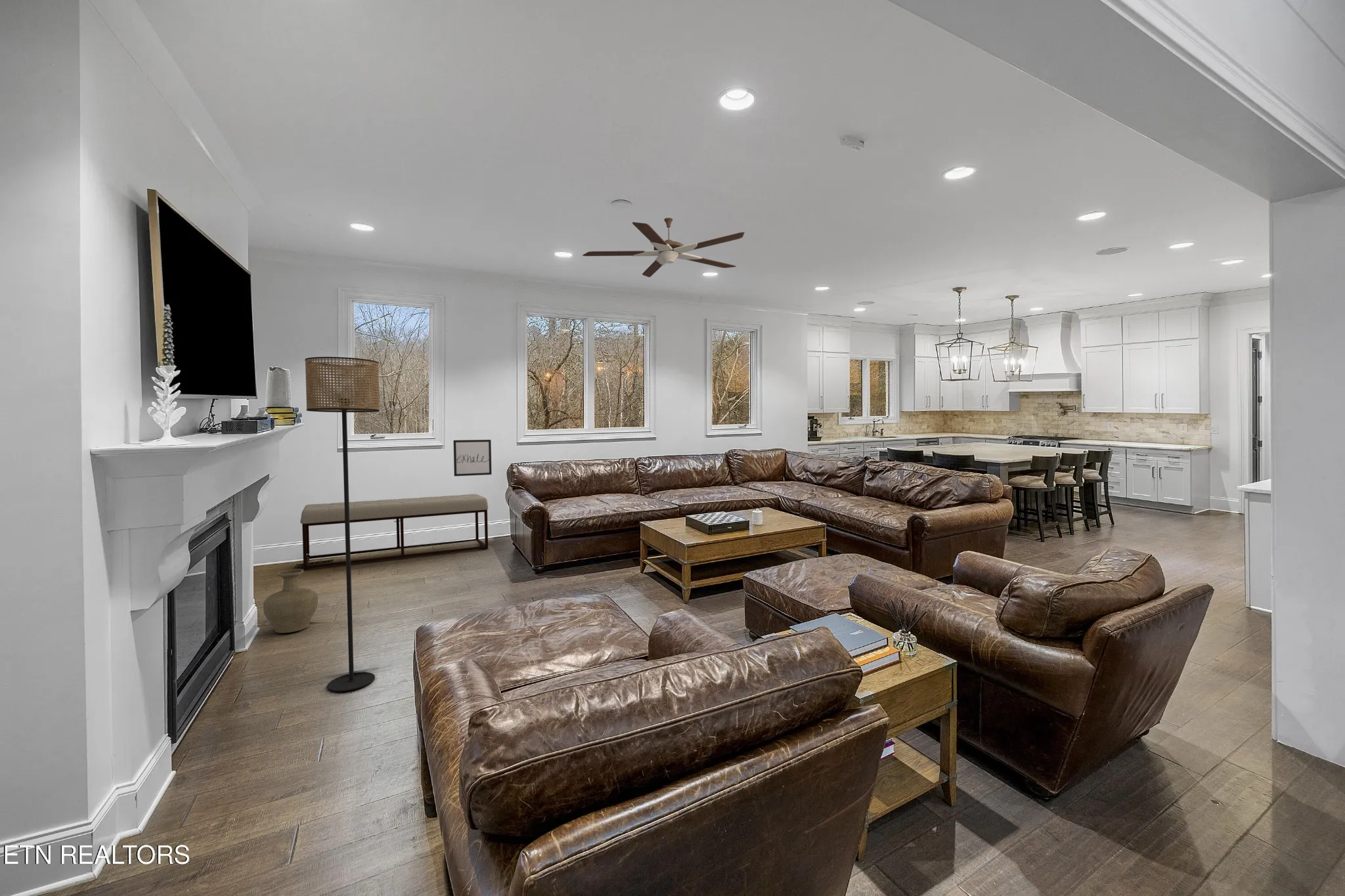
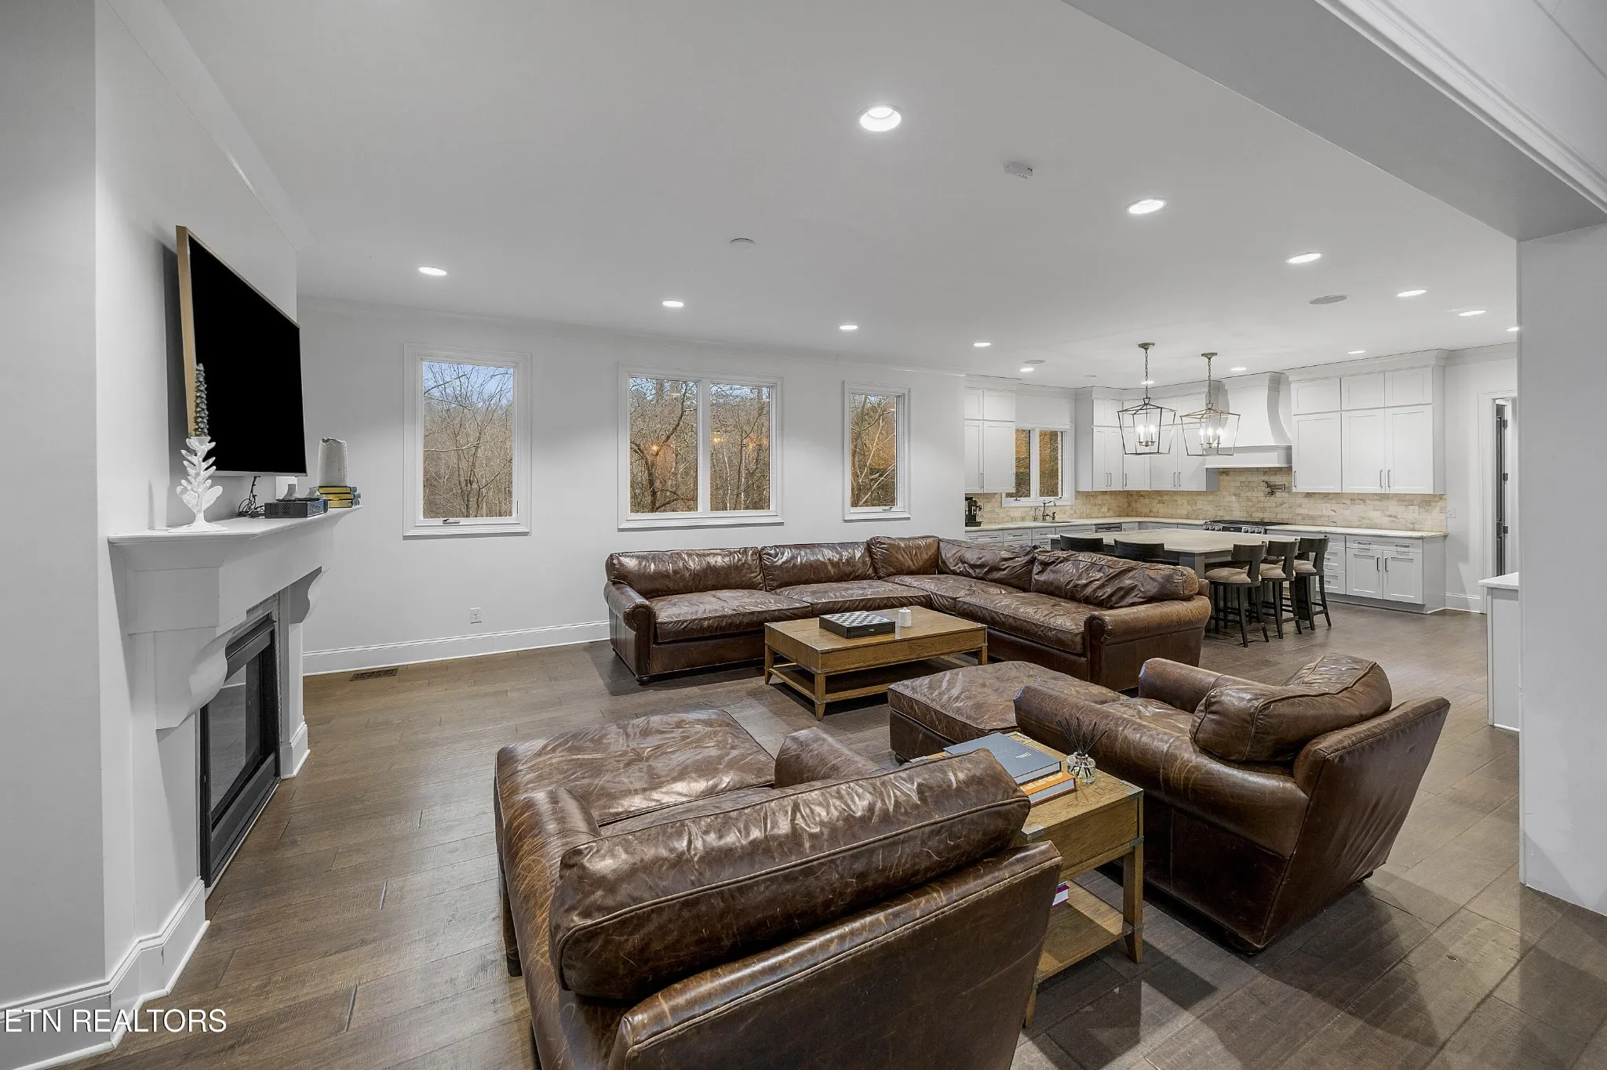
- wall art [452,439,492,477]
- vase [263,568,319,633]
- bench [299,494,489,570]
- ceiling fan [582,217,745,278]
- floor lamp [304,356,380,693]
